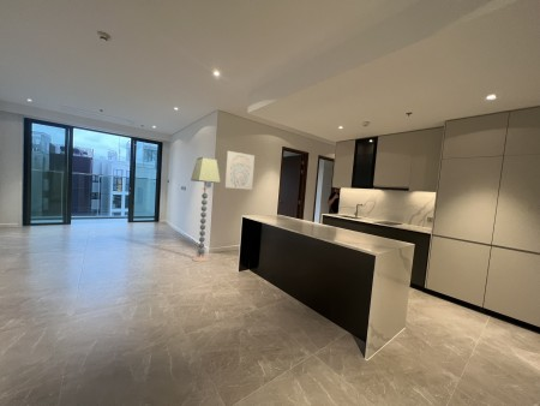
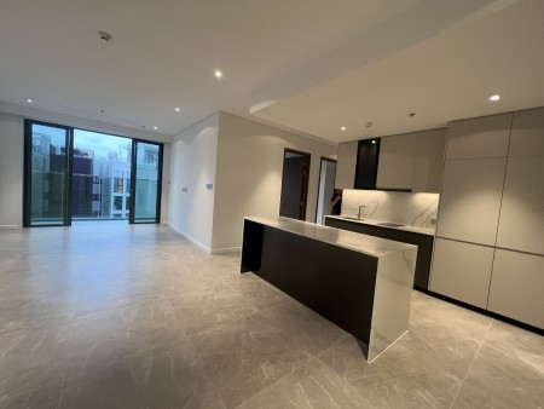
- wall art [224,150,256,191]
- floor lamp [190,156,222,263]
